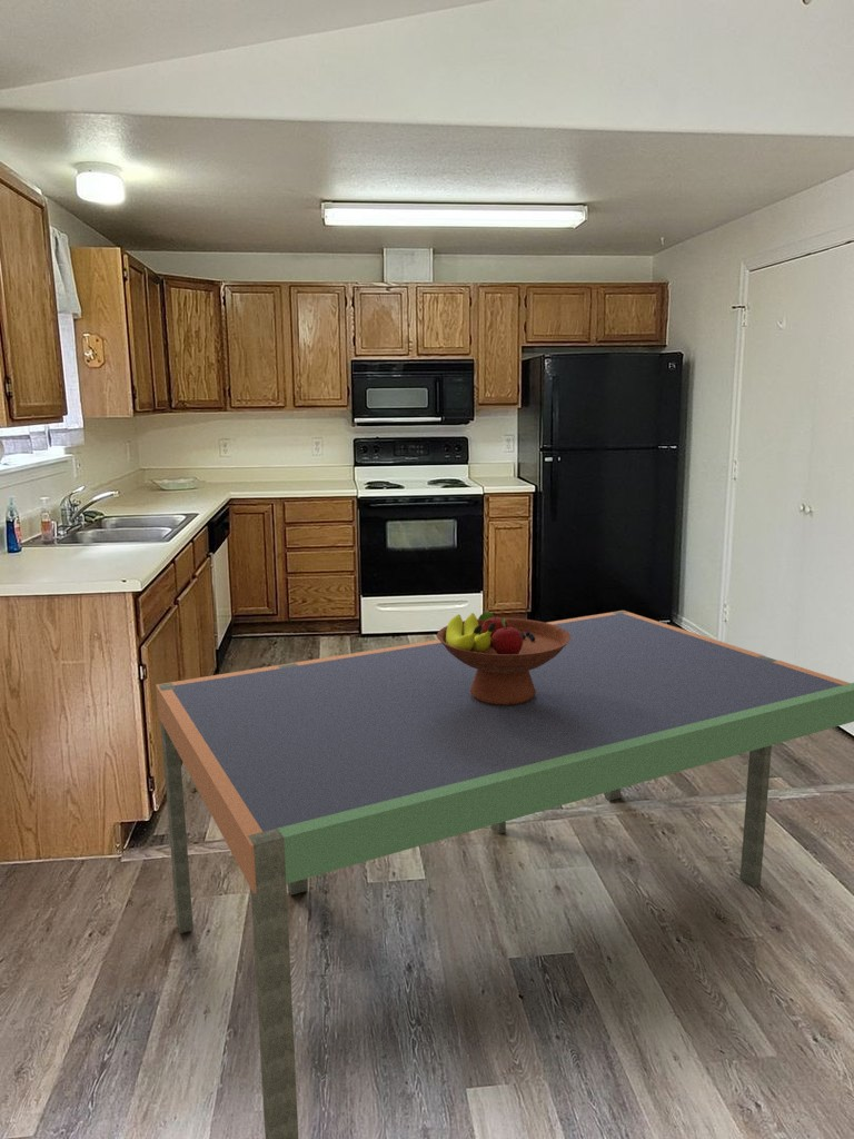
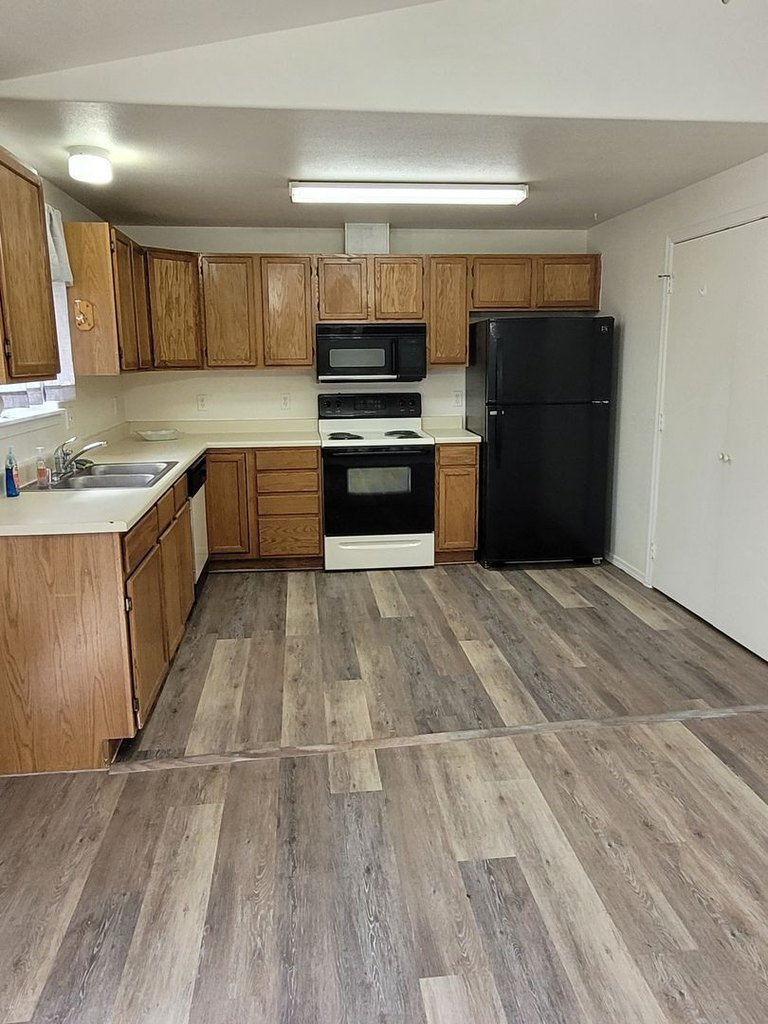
- fruit bowl [436,611,570,705]
- dining table [155,610,854,1139]
